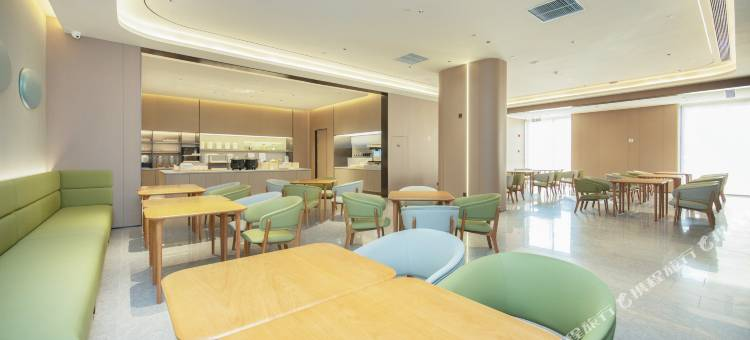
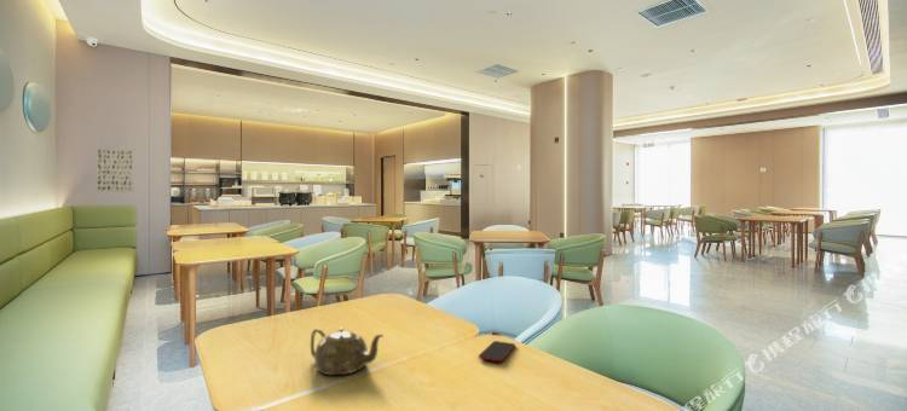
+ wall art [94,146,135,193]
+ teapot [310,328,385,376]
+ smartphone [478,340,516,363]
